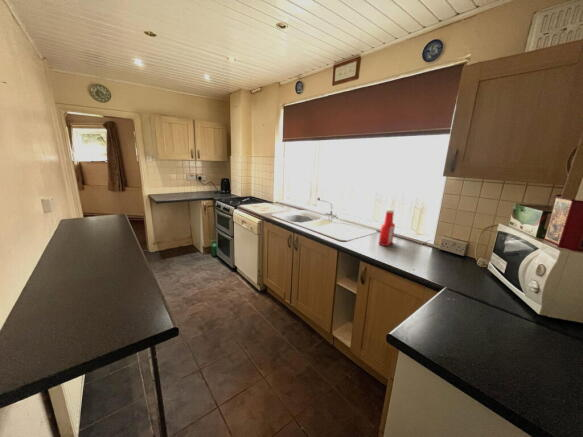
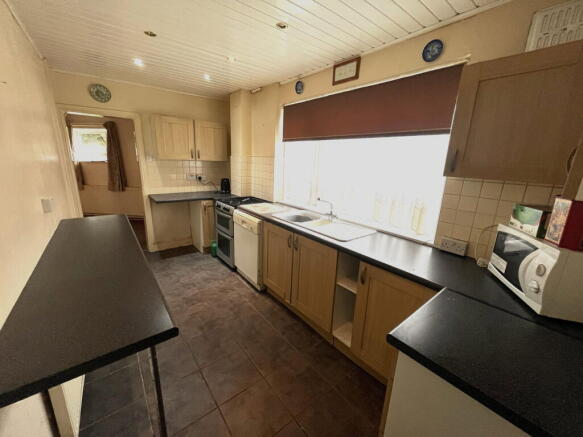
- soap bottle [378,208,396,247]
